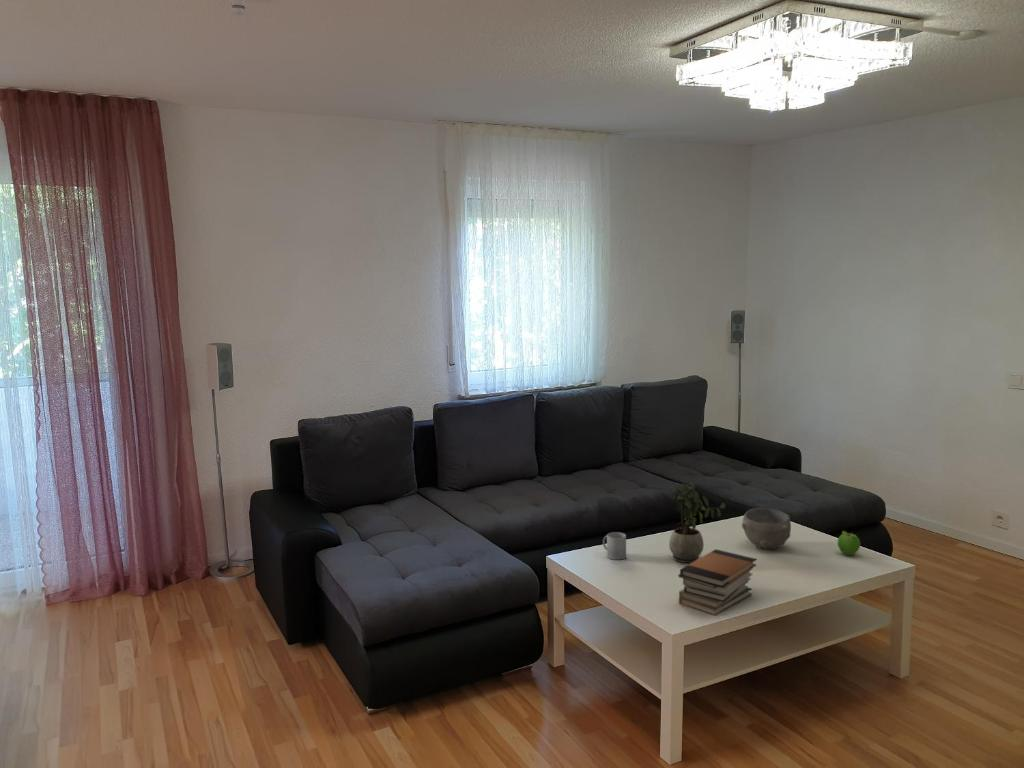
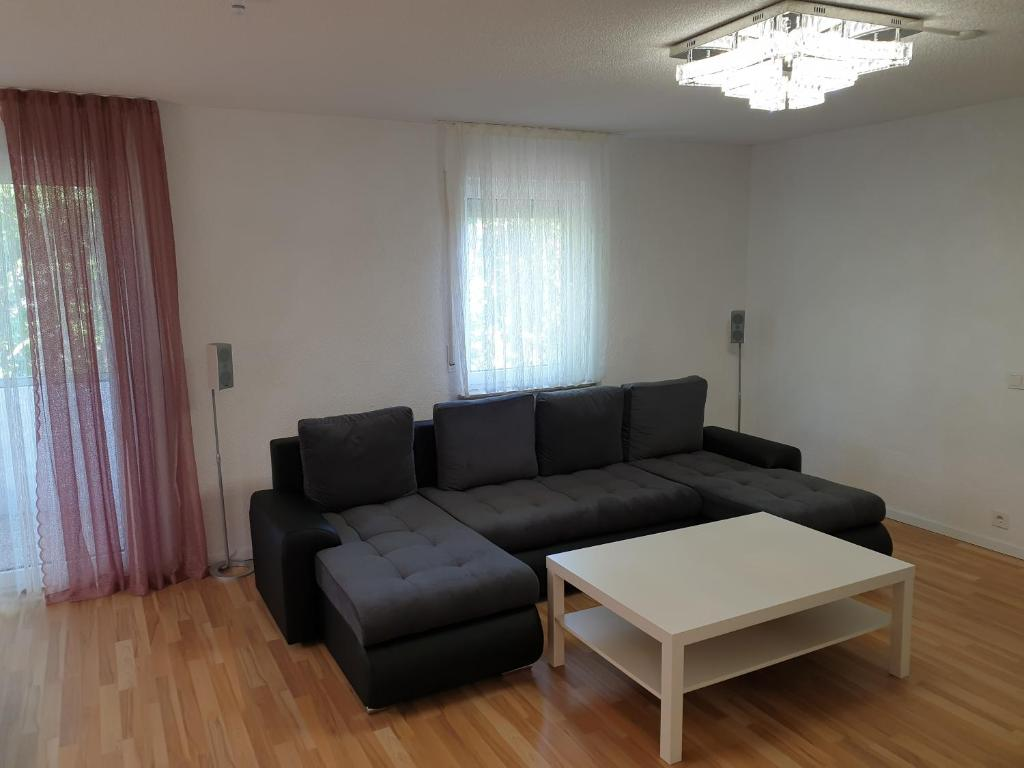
- mug [602,531,627,561]
- bowl [741,507,792,550]
- potted plant [668,481,726,564]
- fruit [837,530,861,556]
- book stack [677,548,758,617]
